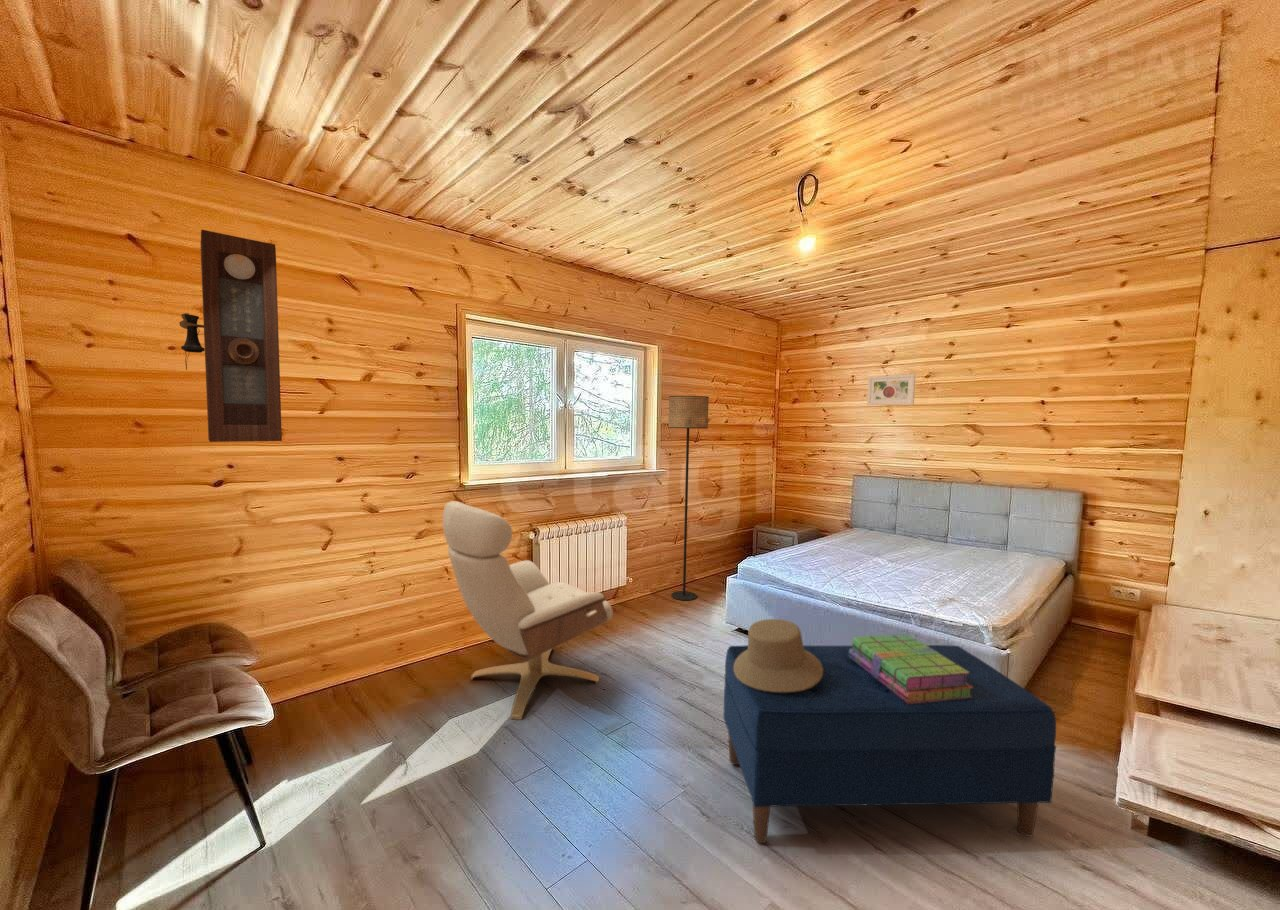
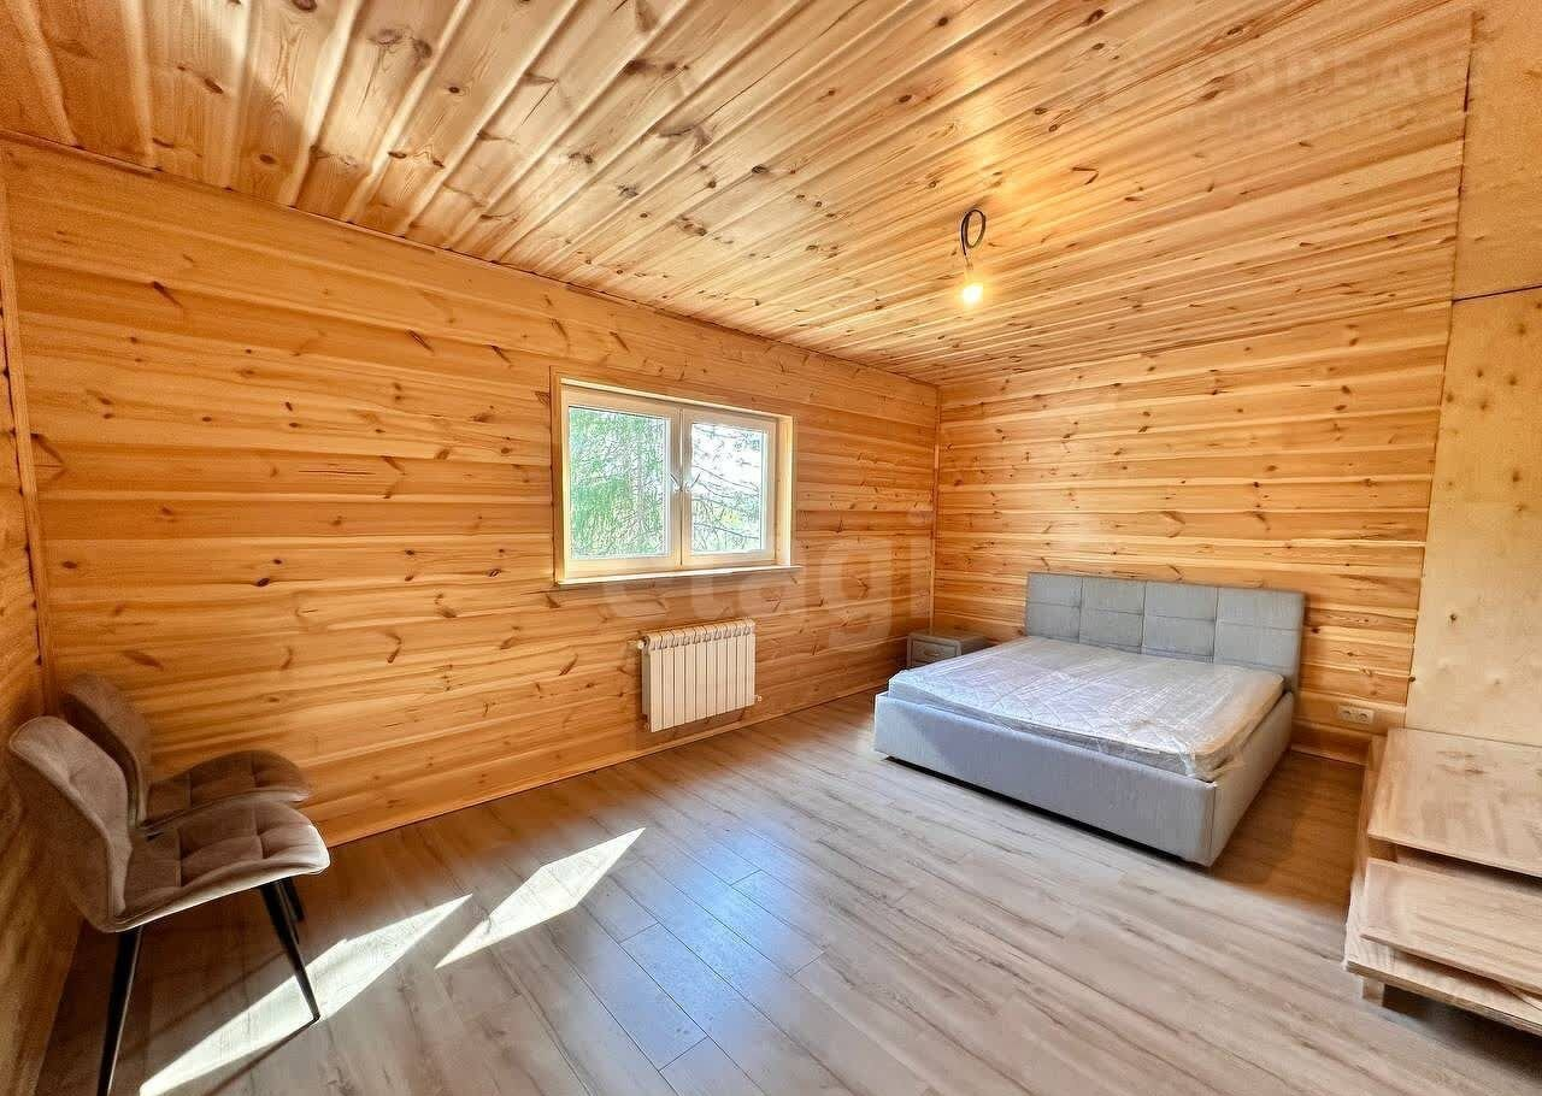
- stack of books [848,633,973,704]
- bucket hat [734,618,823,692]
- bench [723,644,1057,844]
- chair [442,500,614,721]
- floor lamp [667,395,710,602]
- pendulum clock [178,229,283,443]
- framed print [866,373,916,406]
